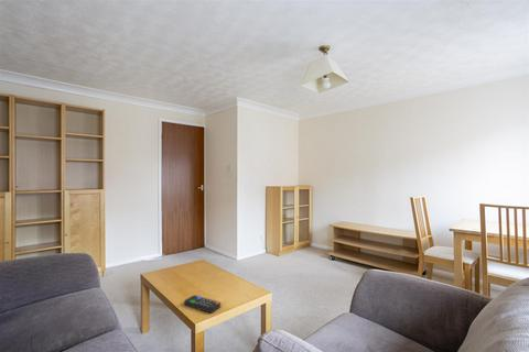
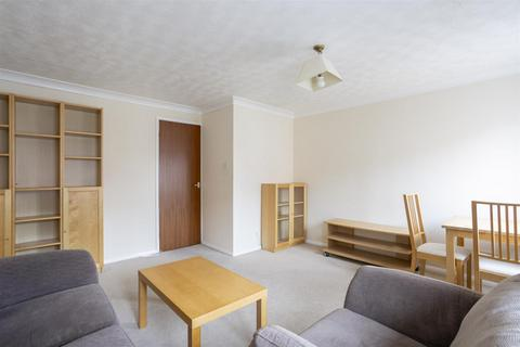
- remote control [183,294,222,314]
